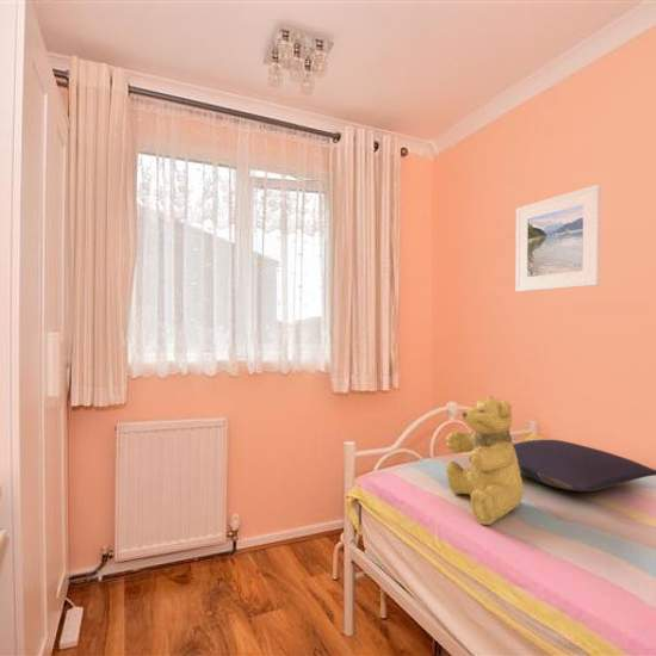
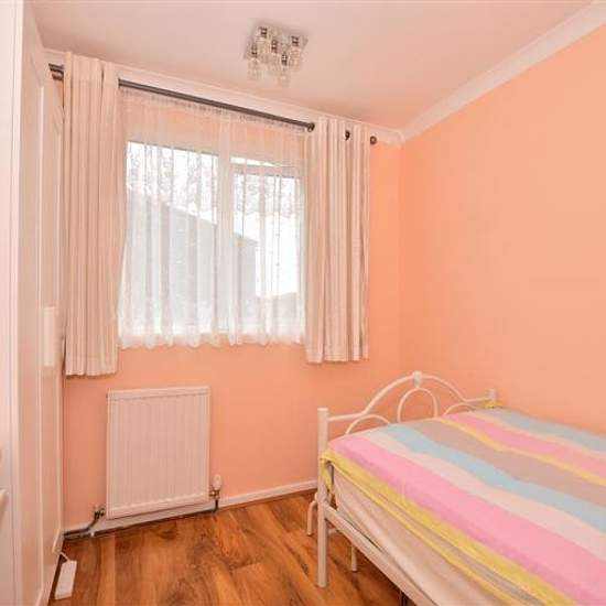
- pillow [512,439,656,493]
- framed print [514,184,602,293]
- teddy bear [445,394,525,526]
